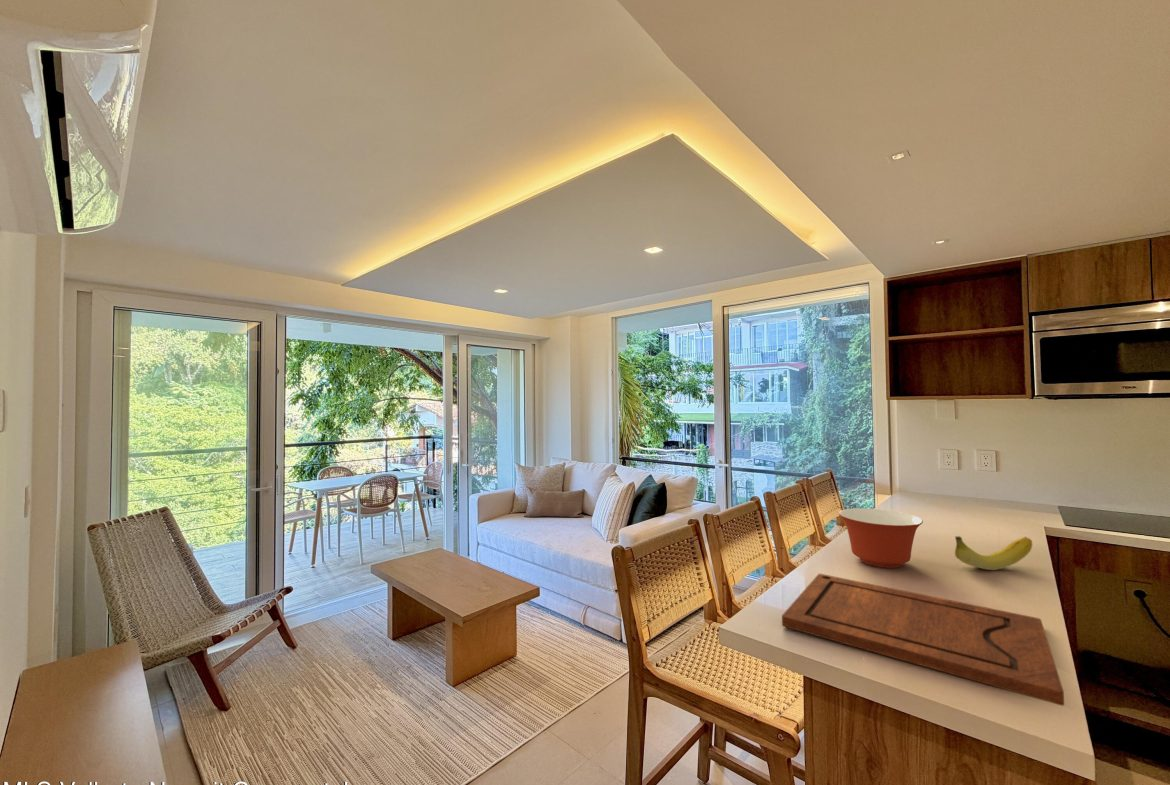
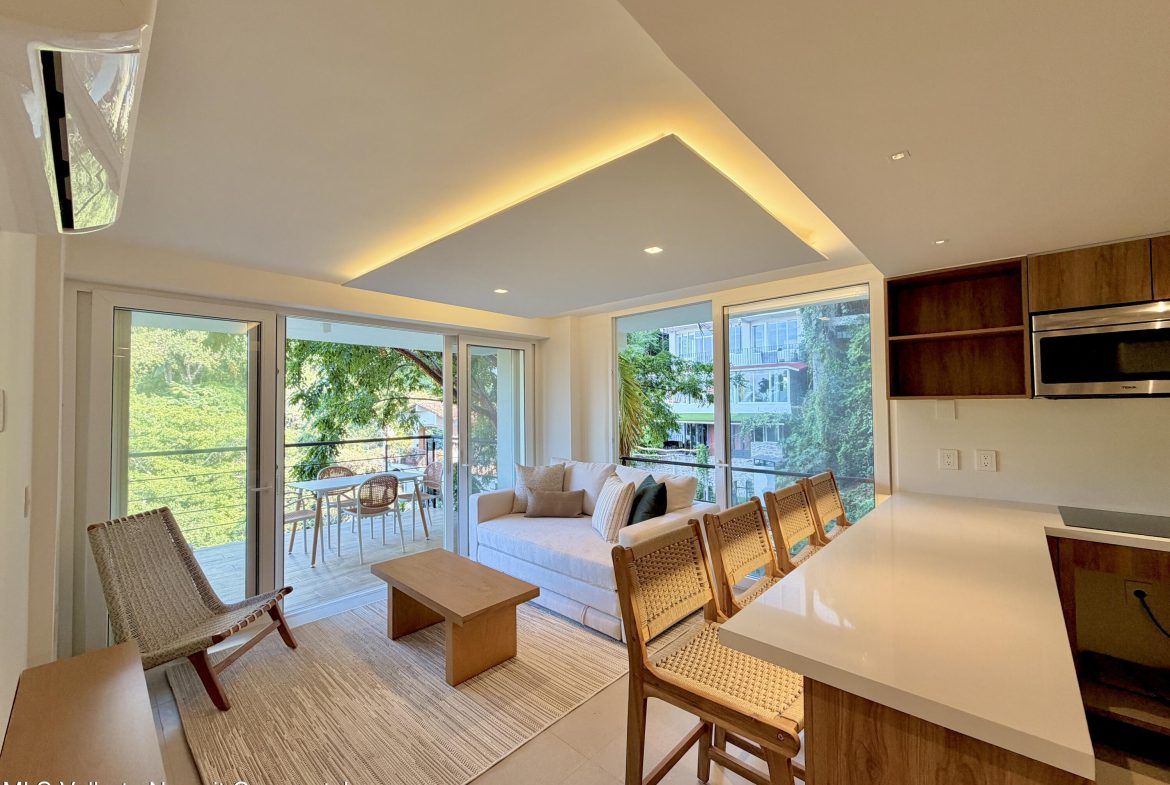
- cutting board [781,573,1065,706]
- fruit [954,535,1033,571]
- mixing bowl [838,507,924,569]
